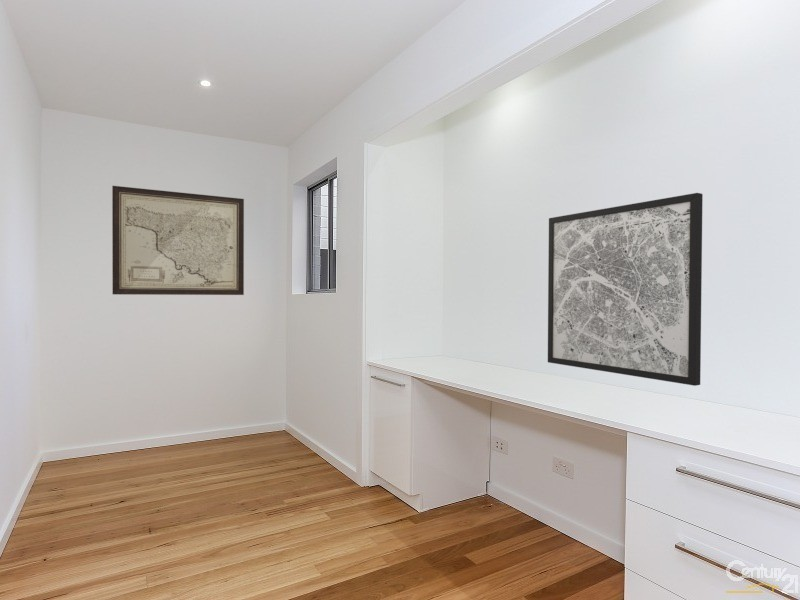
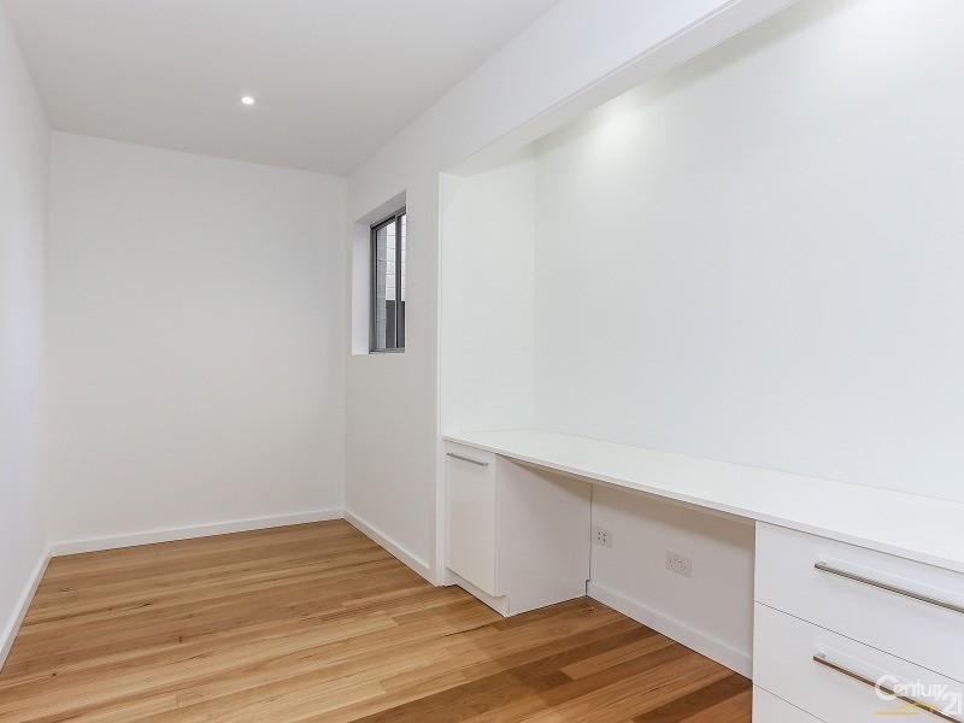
- wall art [547,192,704,387]
- wall art [111,185,245,296]
